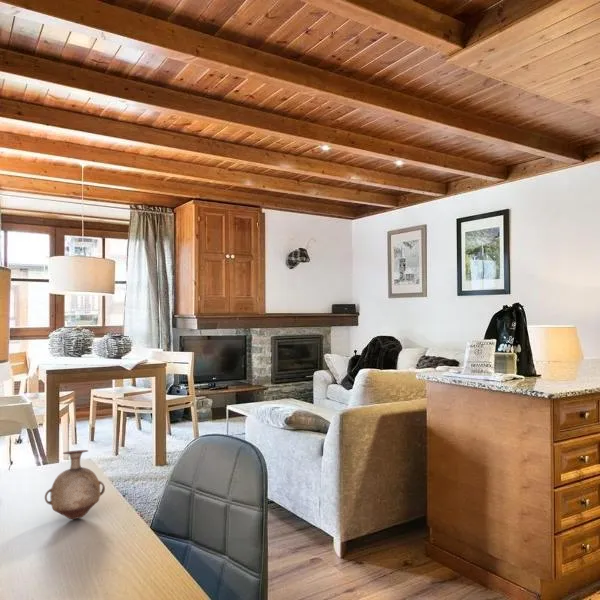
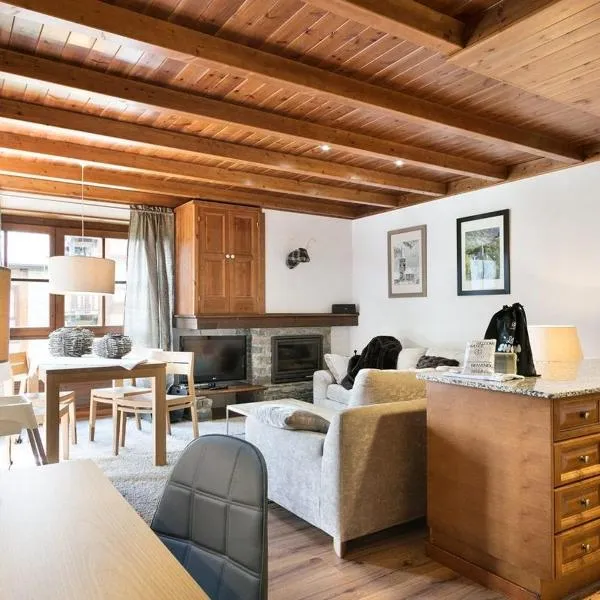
- vase [44,449,106,520]
